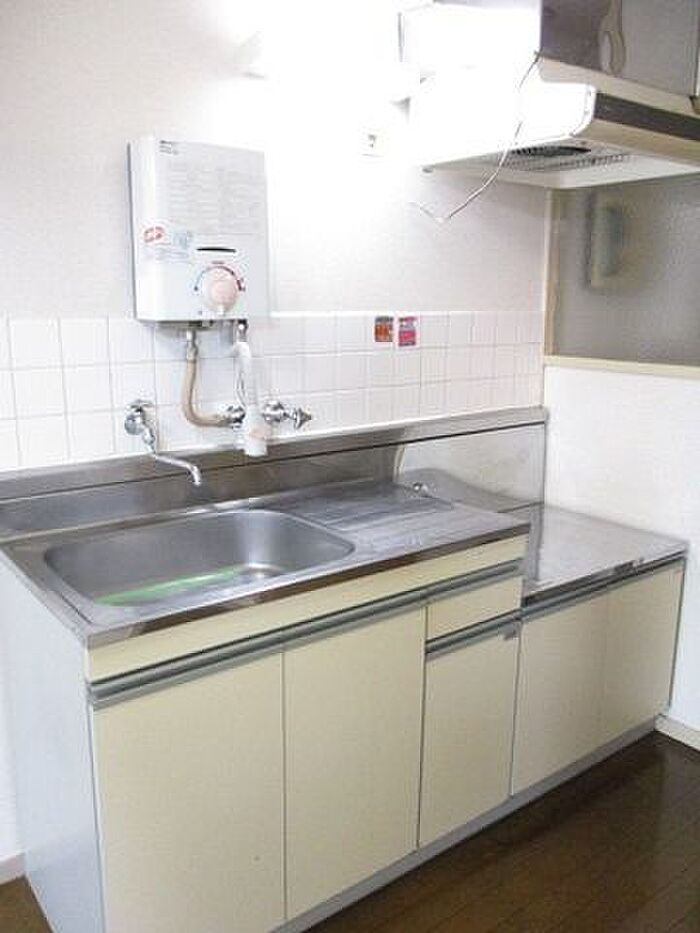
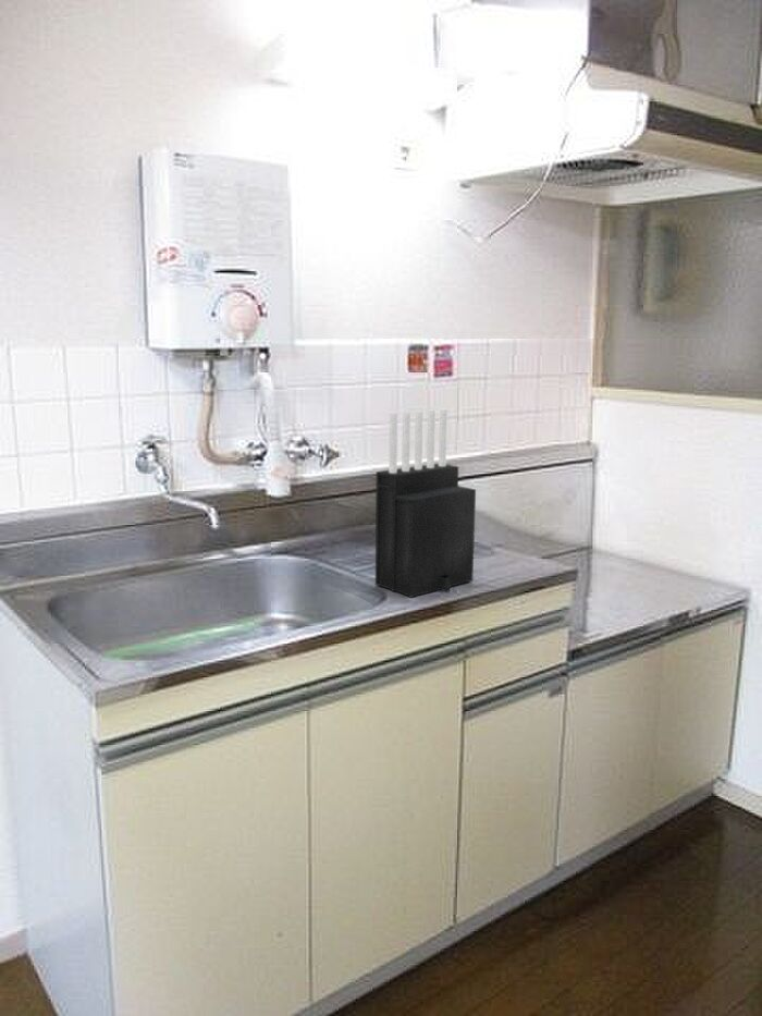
+ knife block [374,407,477,599]
